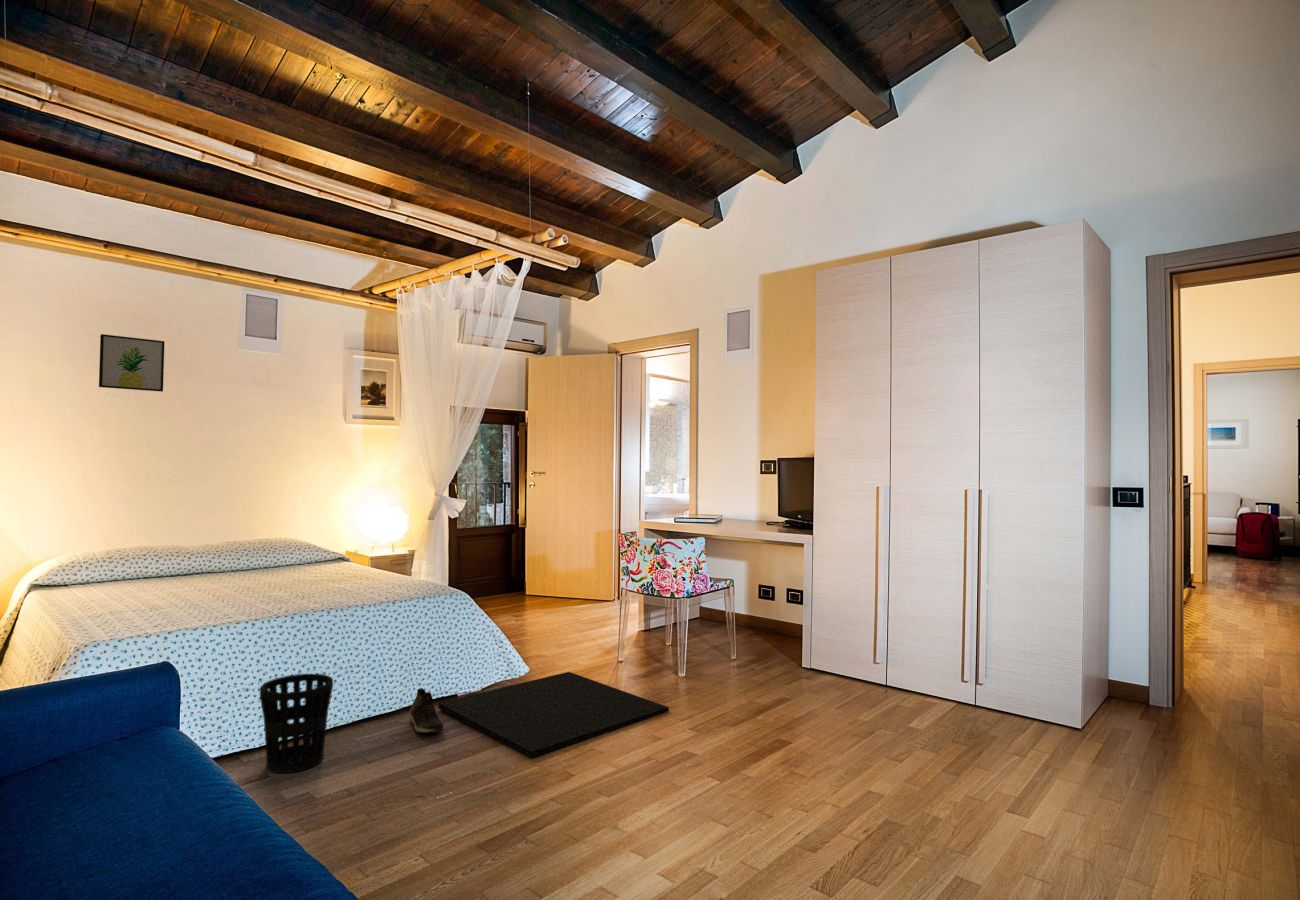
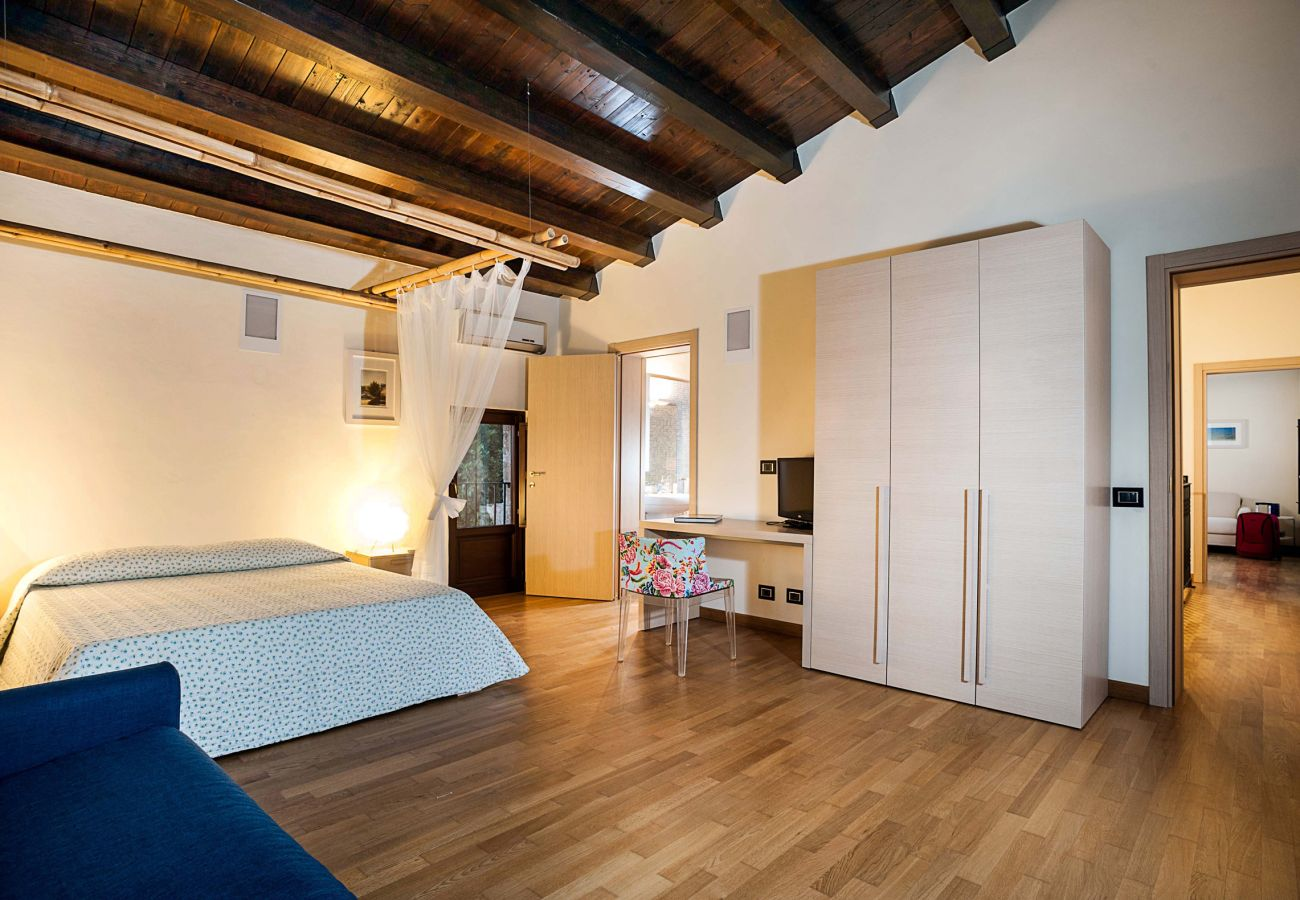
- wall art [98,333,165,393]
- shoe [408,687,444,734]
- wastebasket [259,673,334,774]
- doormat [438,671,670,759]
